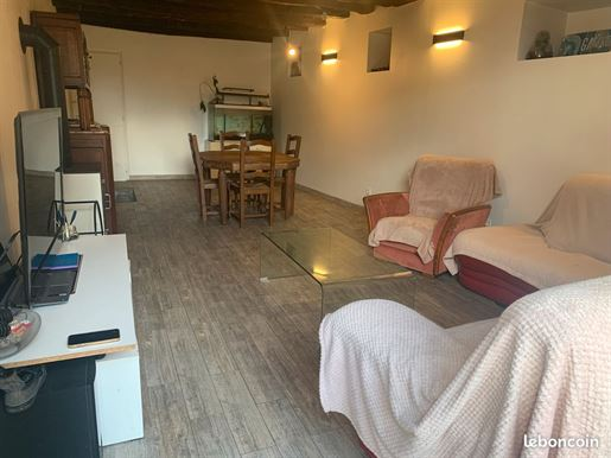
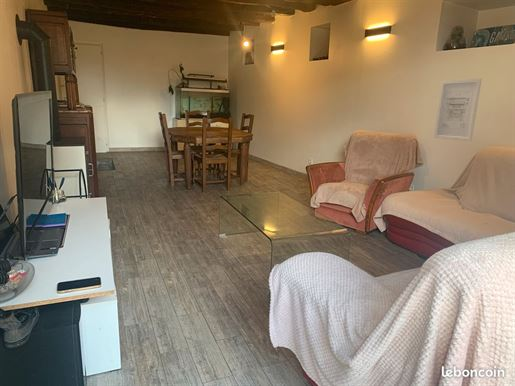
+ wall art [433,77,483,143]
